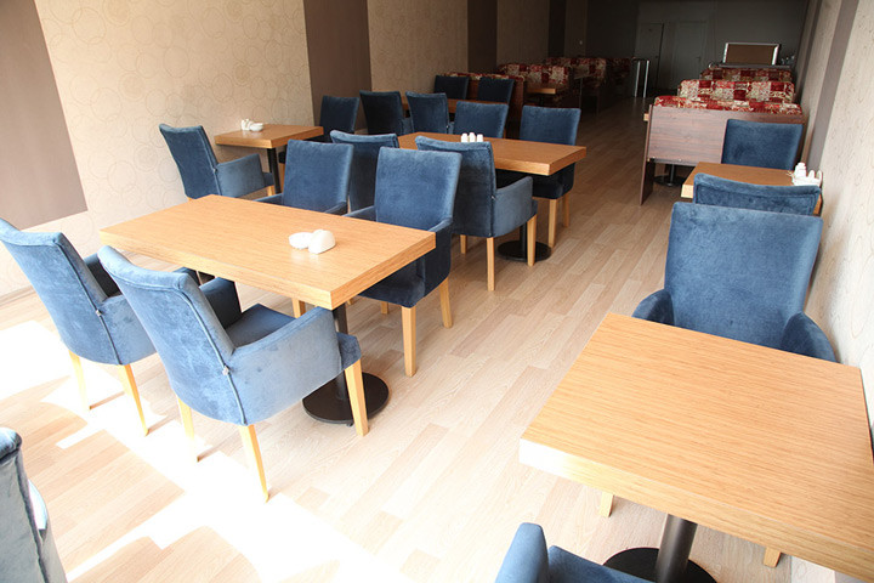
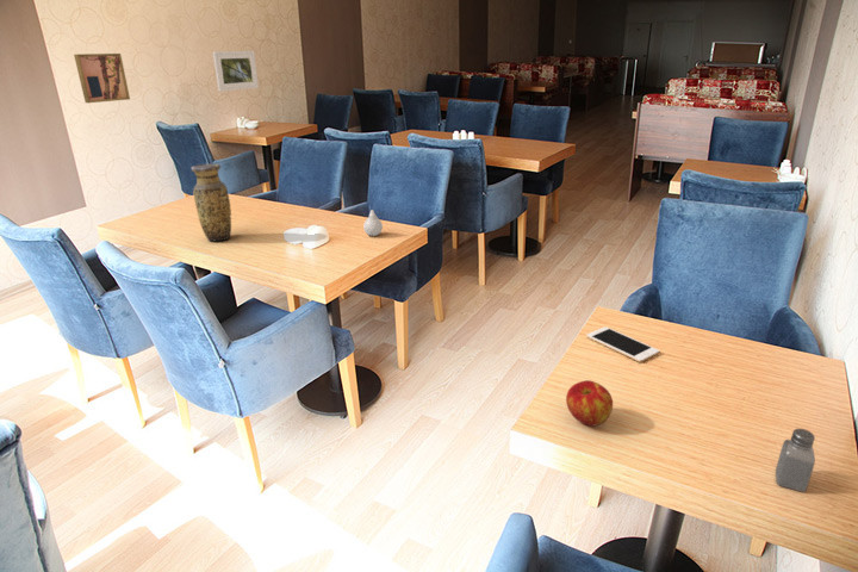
+ saltshaker [775,428,816,493]
+ vase [189,163,232,242]
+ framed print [212,50,260,93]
+ apple [565,379,614,427]
+ vase [362,209,384,237]
+ wall art [73,52,131,104]
+ cell phone [585,325,660,363]
